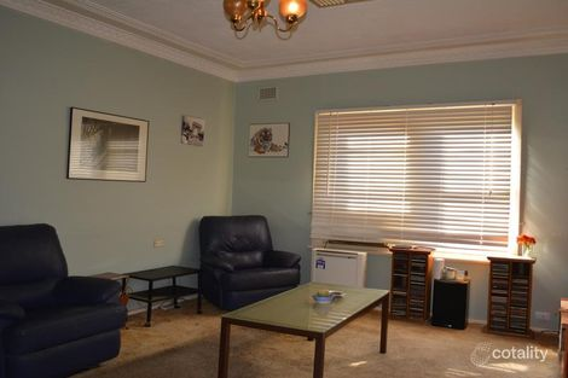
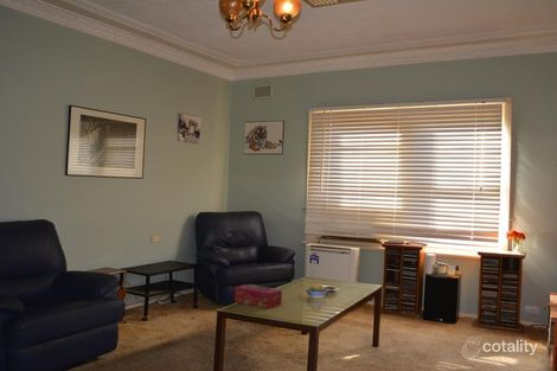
+ tissue box [233,283,283,309]
